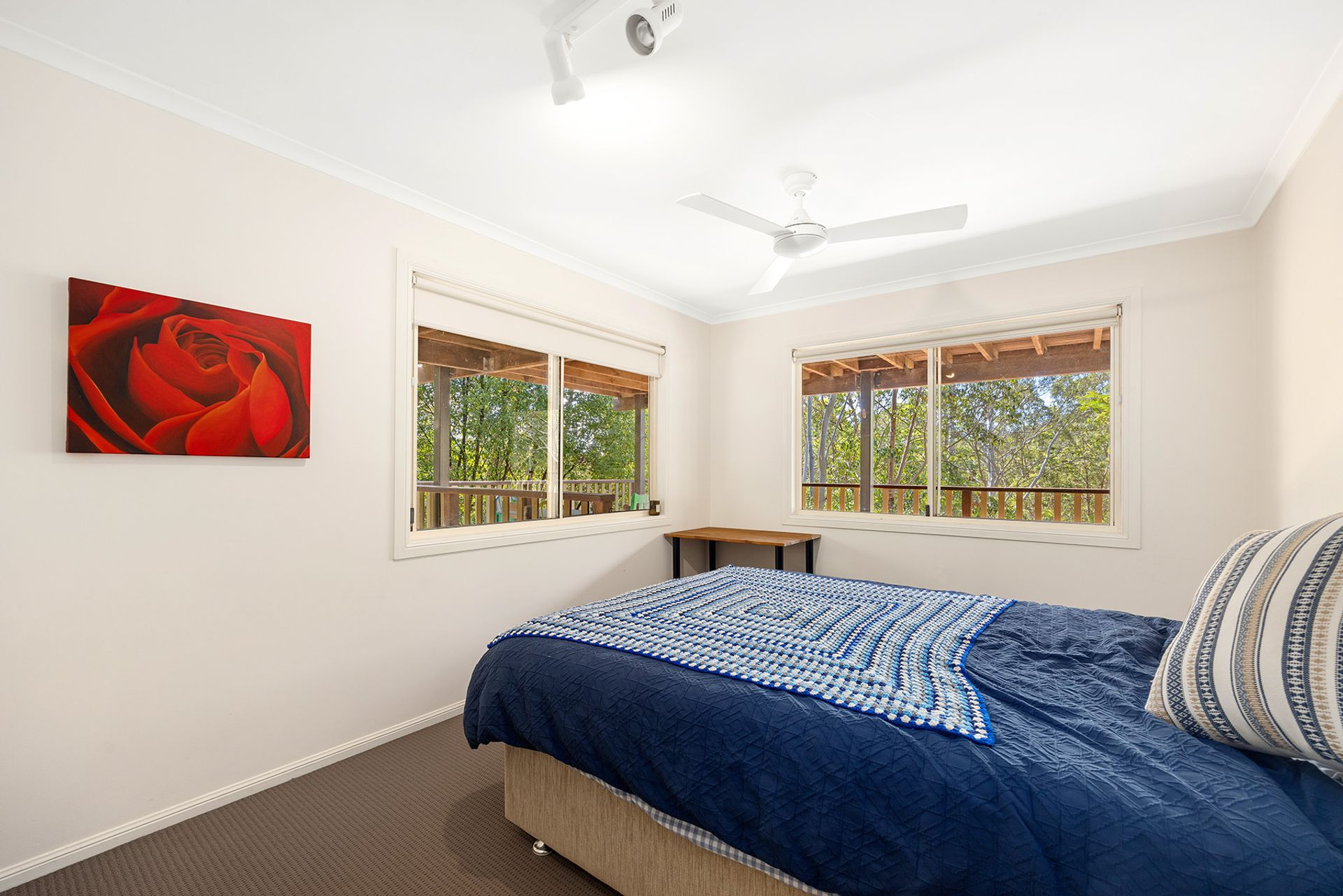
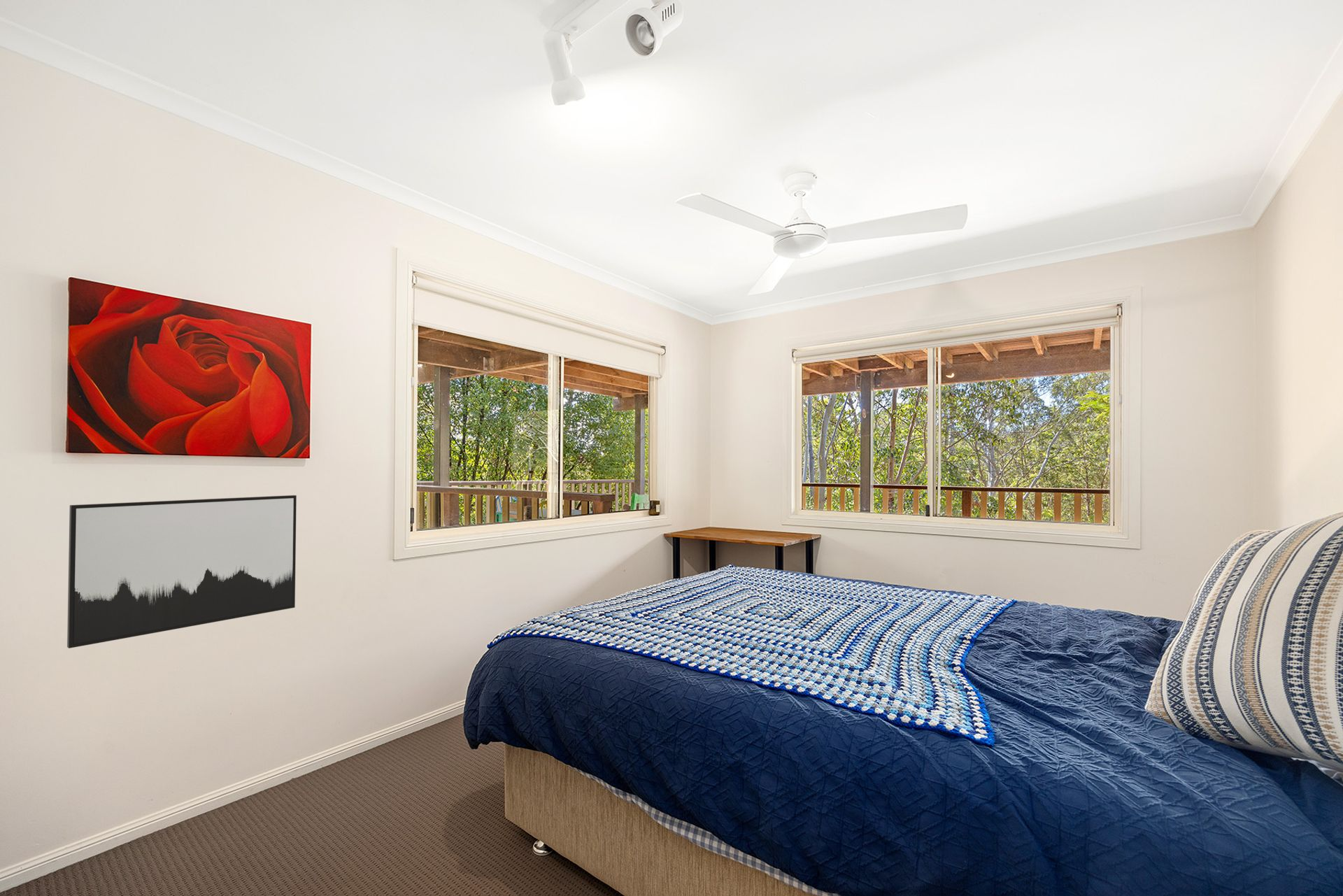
+ wall art [66,495,297,649]
